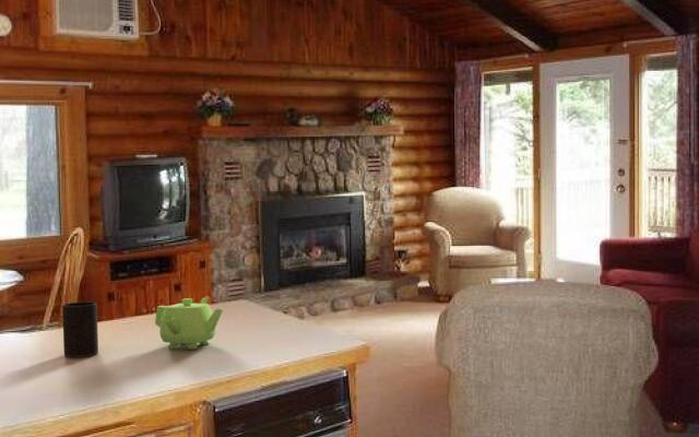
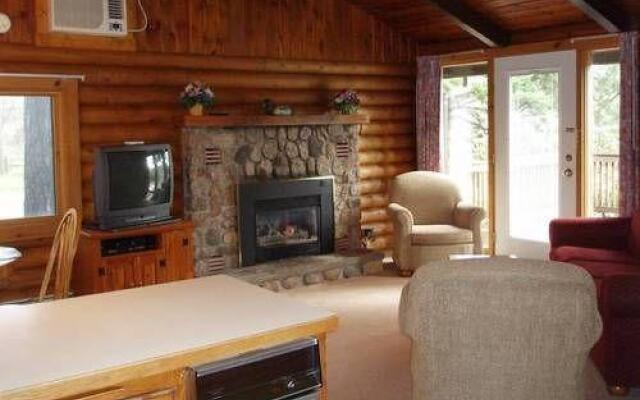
- cup [61,300,99,358]
- teapot [154,295,224,350]
